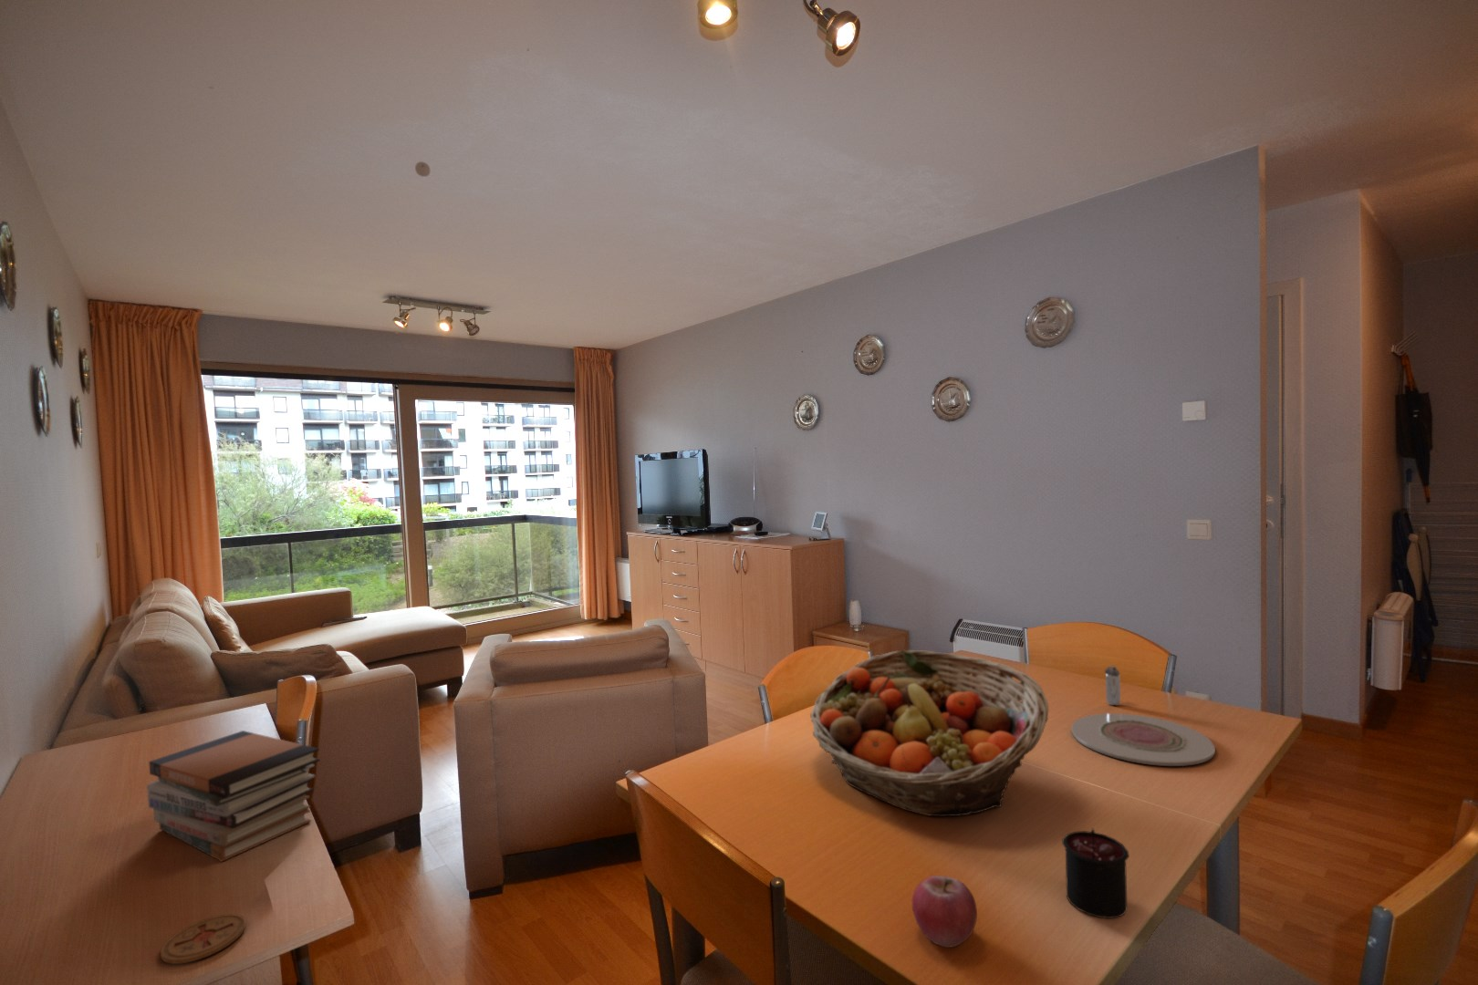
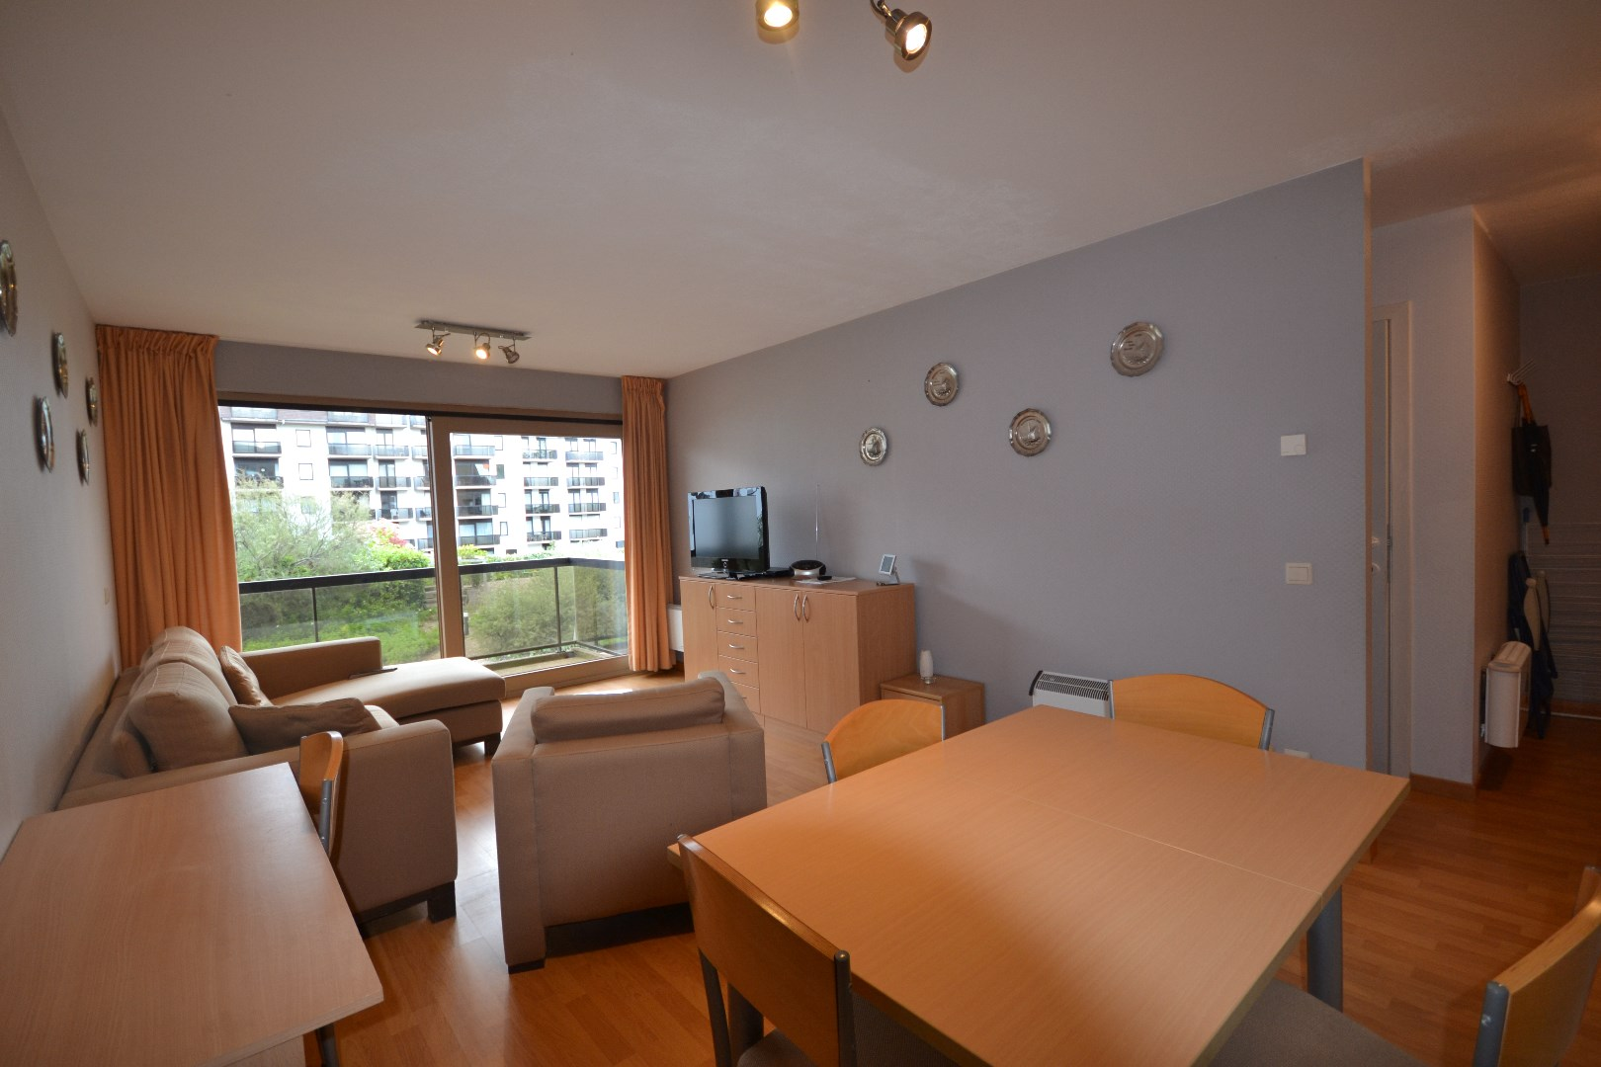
- book stack [146,730,321,863]
- shaker [1104,665,1122,706]
- candle [1061,828,1129,919]
- fruit [912,875,978,949]
- plate [1070,712,1216,767]
- coaster [159,912,247,965]
- fruit basket [809,650,1049,817]
- eyeball [415,161,431,178]
